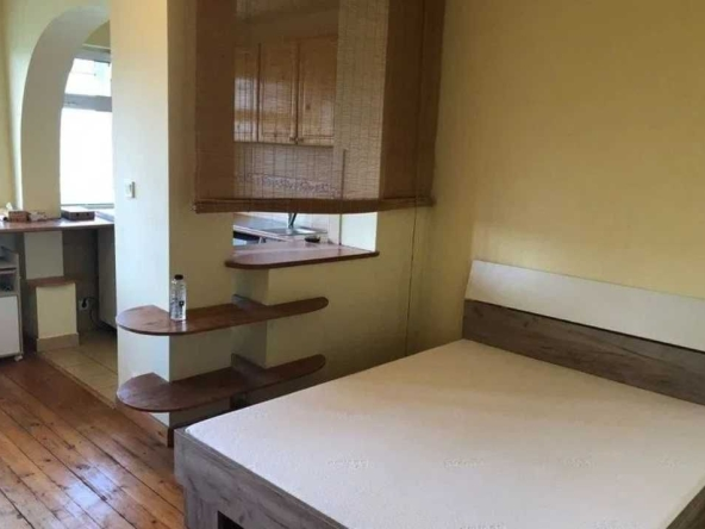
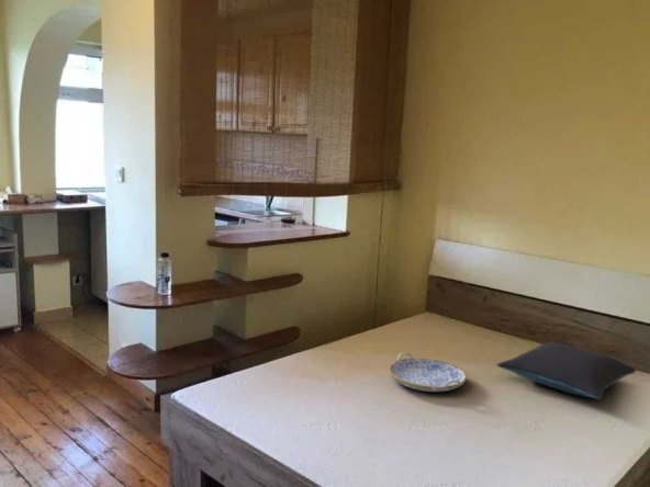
+ serving tray [388,351,468,393]
+ pillow [495,341,637,400]
